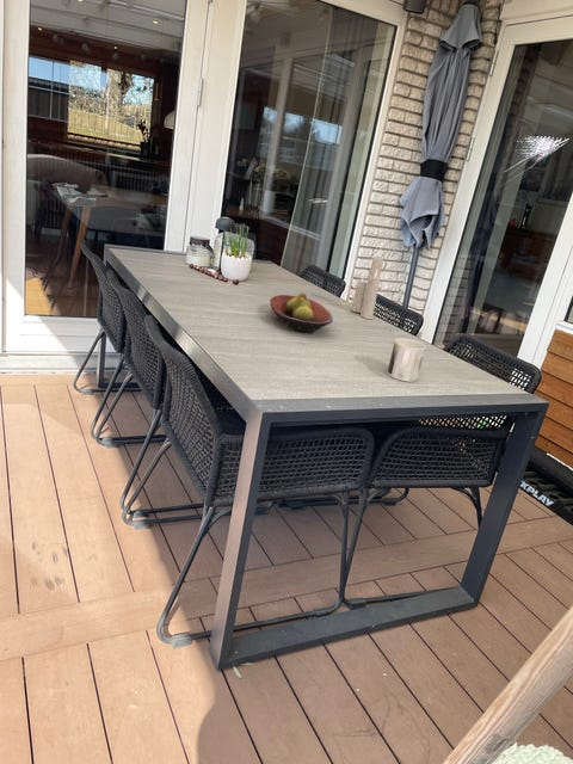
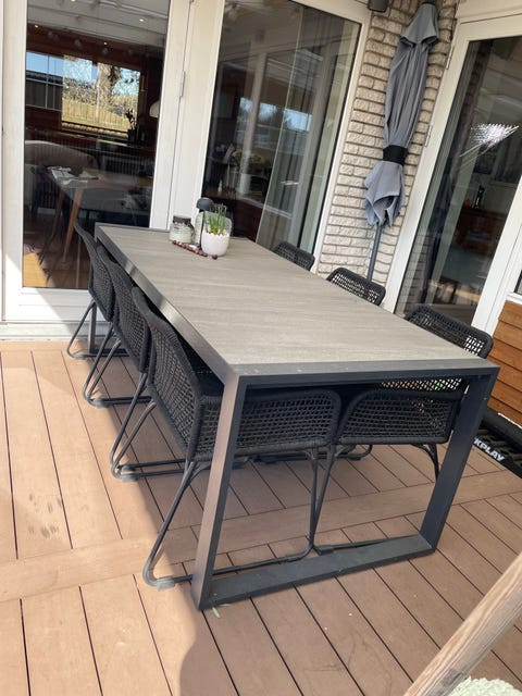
- mug [386,338,427,383]
- candle [349,248,386,320]
- fruit bowl [269,291,334,334]
